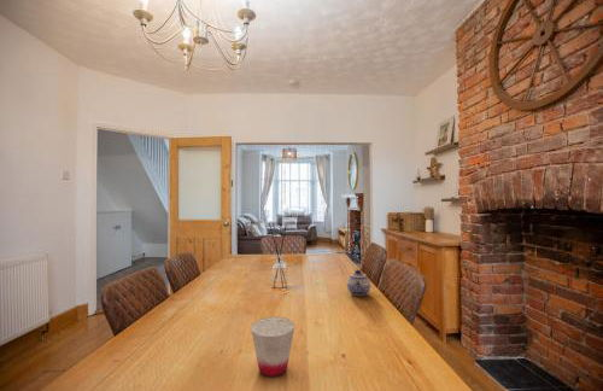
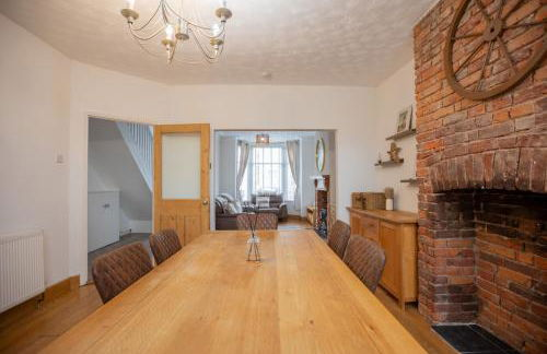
- cup [250,316,295,378]
- teapot [346,268,371,297]
